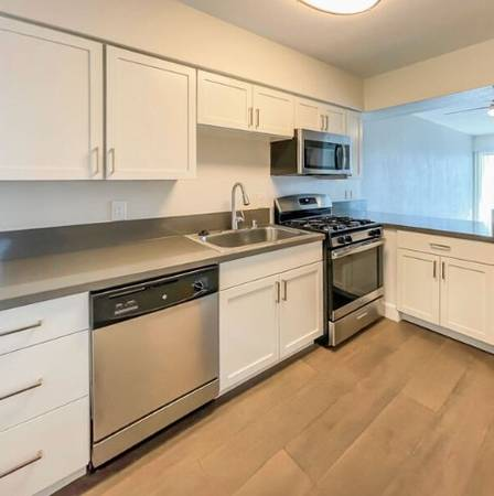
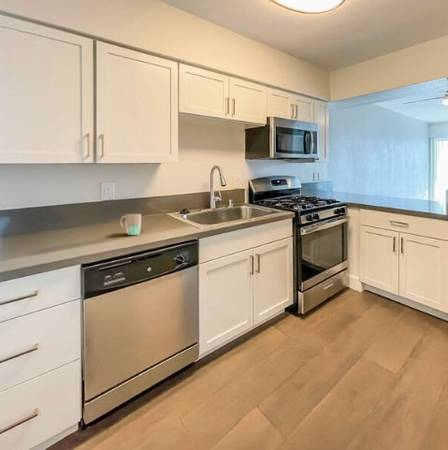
+ mug [119,213,142,236]
